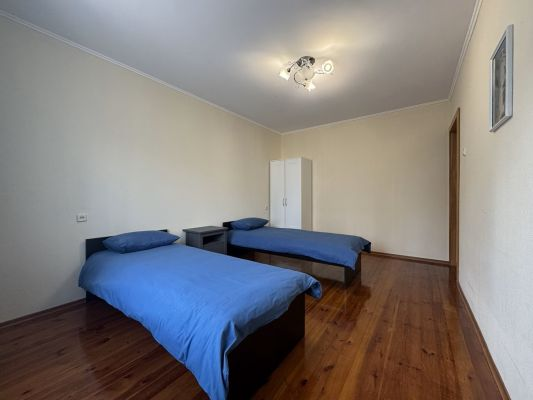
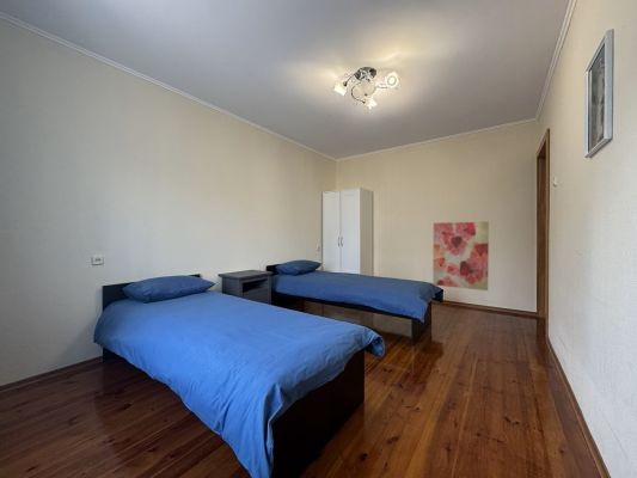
+ wall art [431,221,490,292]
